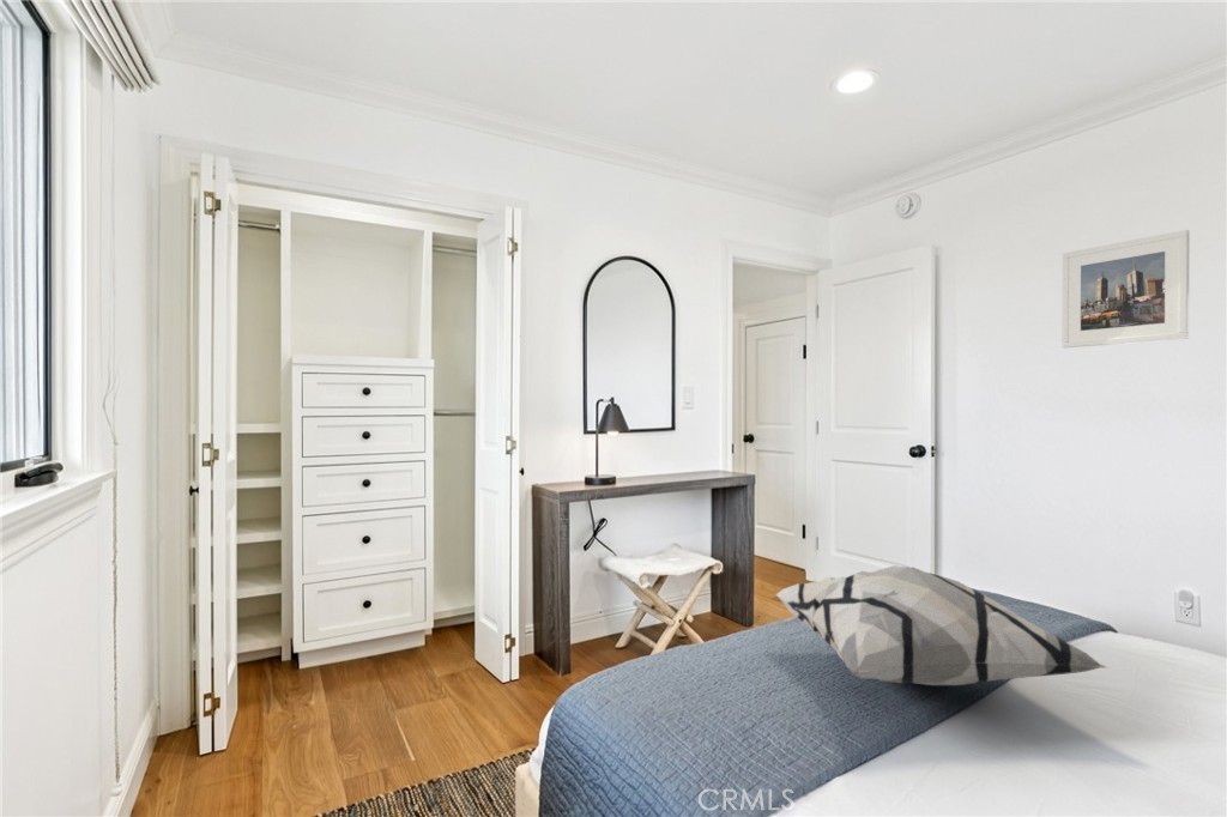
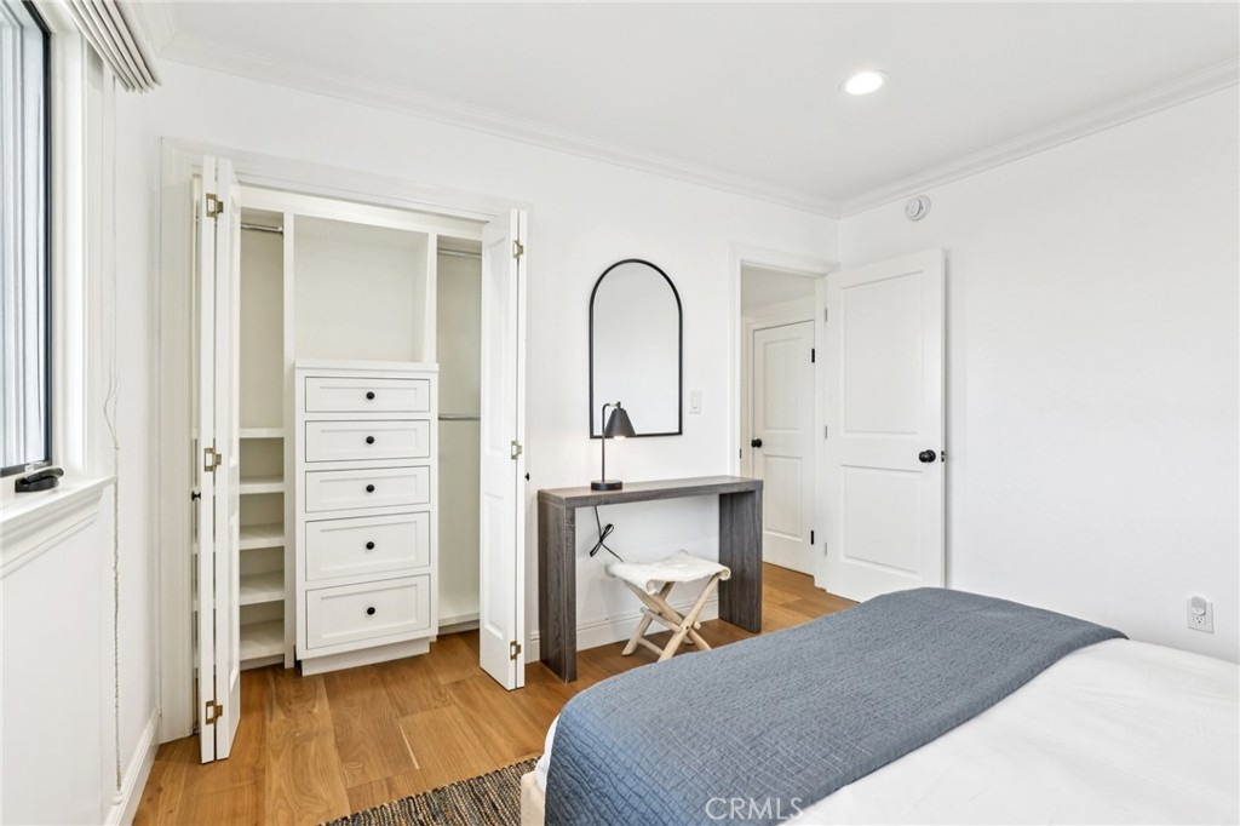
- decorative pillow [774,564,1111,686]
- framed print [1062,229,1190,349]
